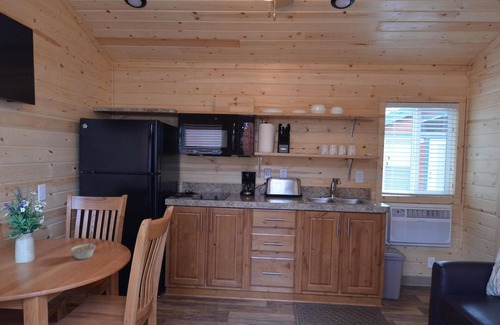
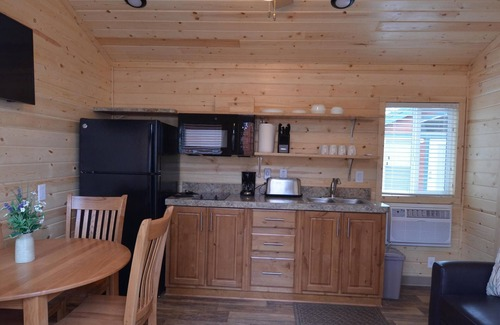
- legume [70,240,97,260]
